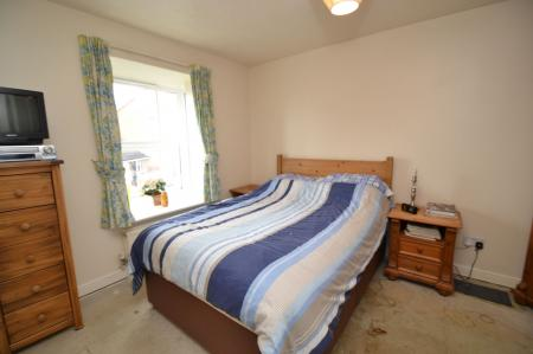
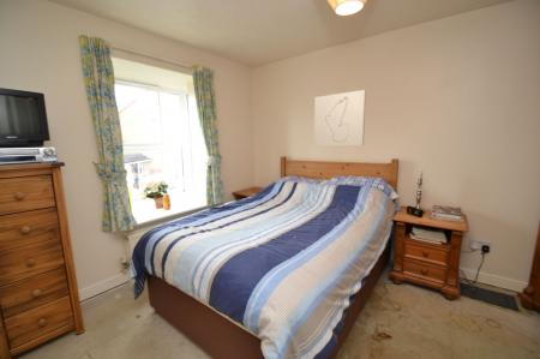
+ wall art [313,89,367,148]
